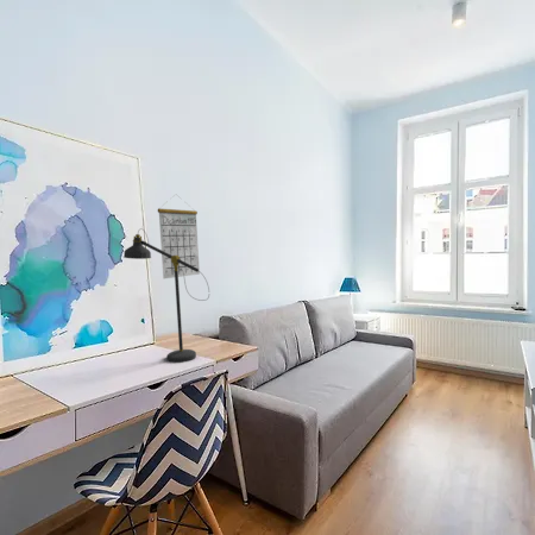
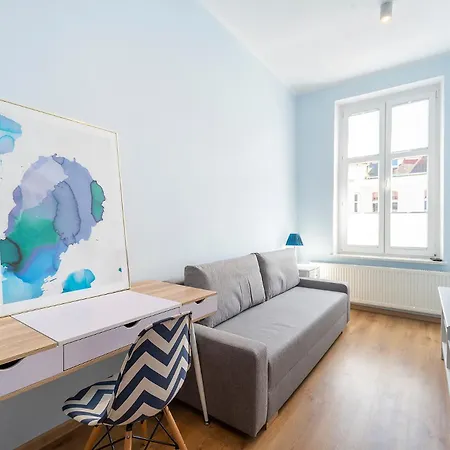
- desk lamp [122,227,210,364]
- calendar [157,194,201,279]
